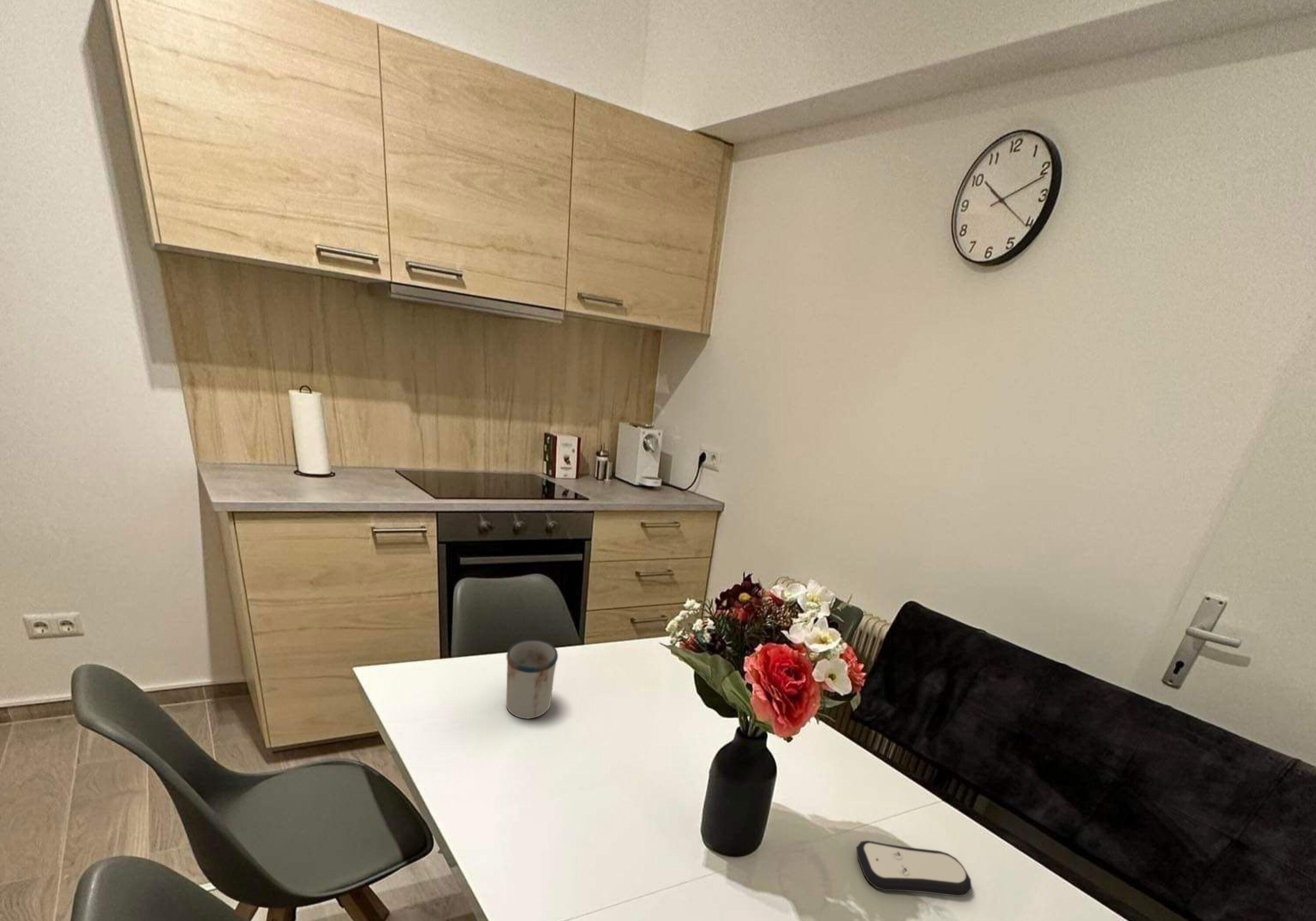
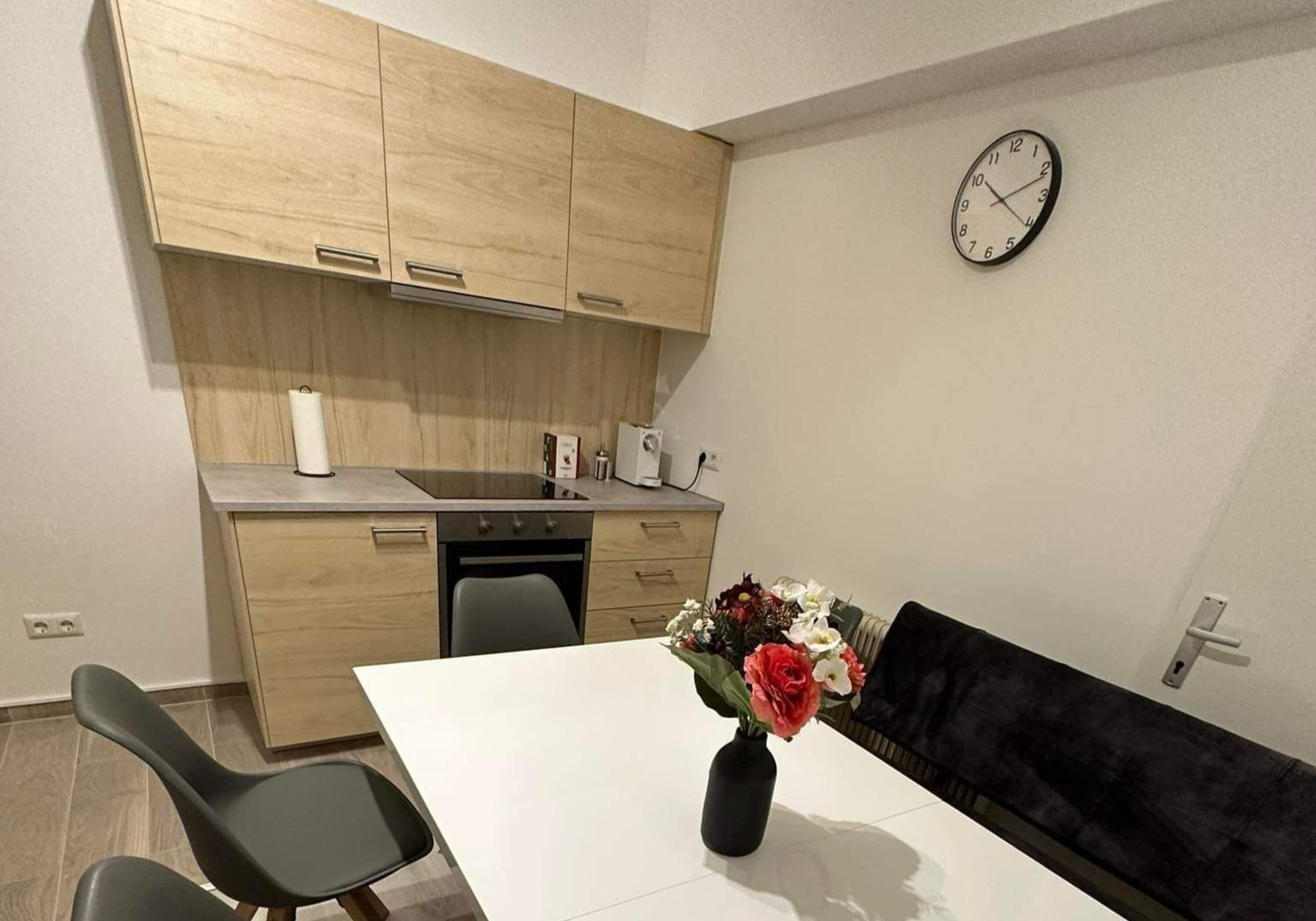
- remote control [856,840,973,897]
- mug [506,639,558,719]
